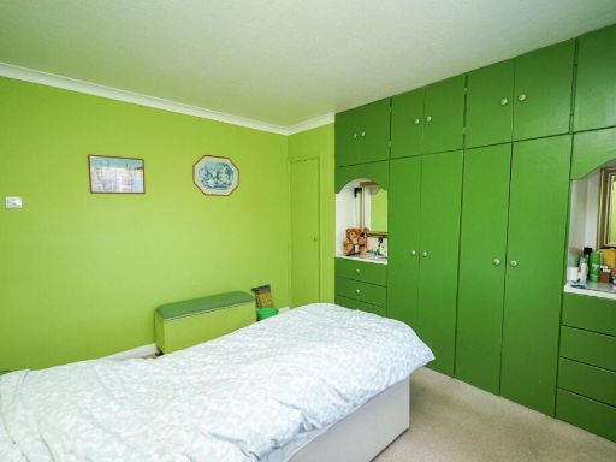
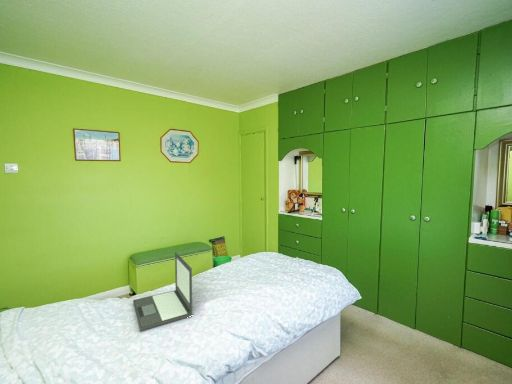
+ laptop [132,251,194,332]
